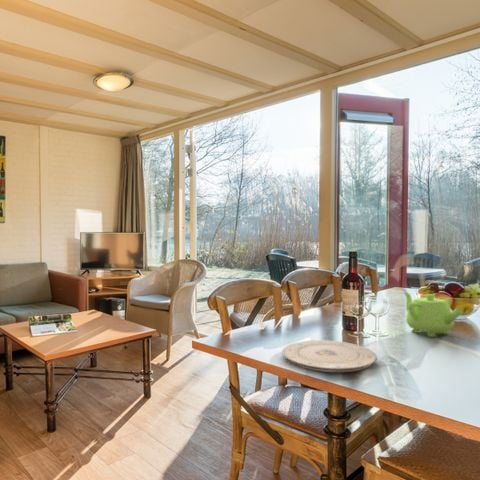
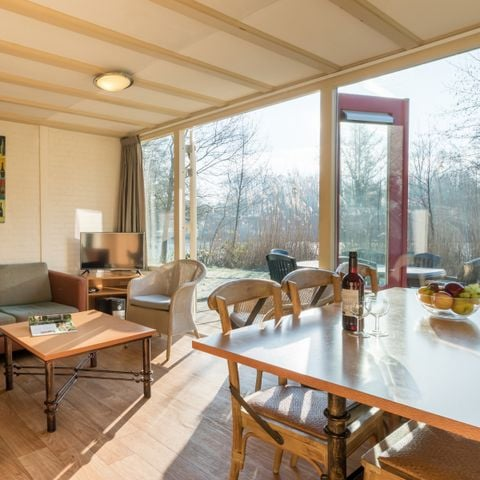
- plate [281,339,378,373]
- teapot [402,290,464,338]
